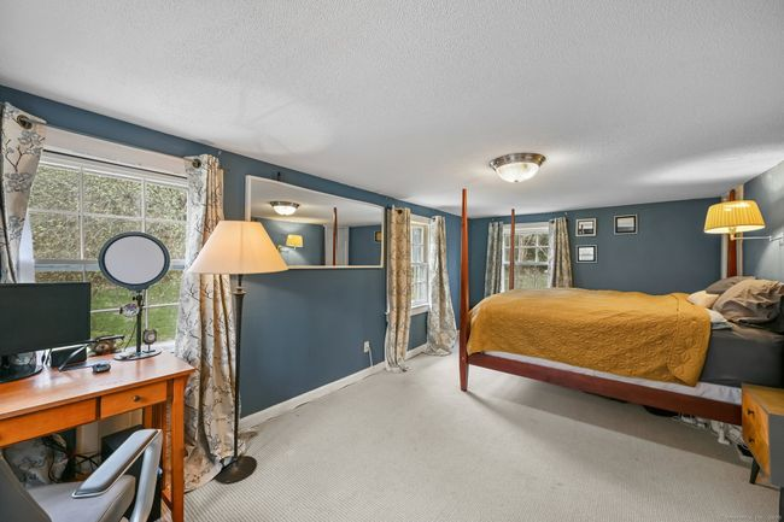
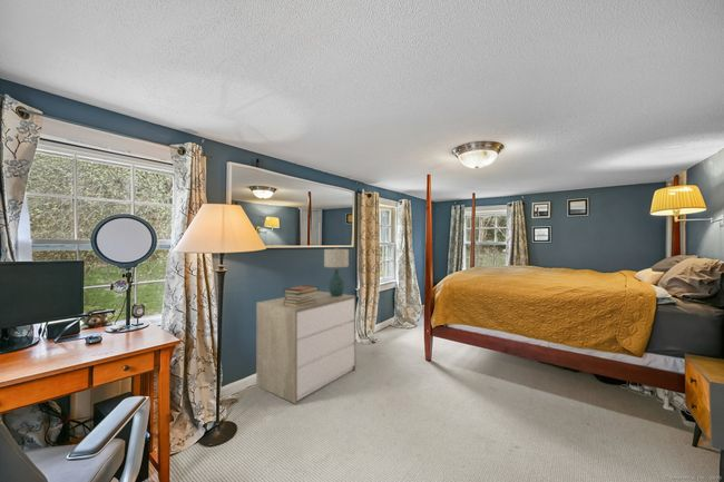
+ dresser [255,291,356,405]
+ table lamp [323,247,350,297]
+ book stack [282,285,319,307]
